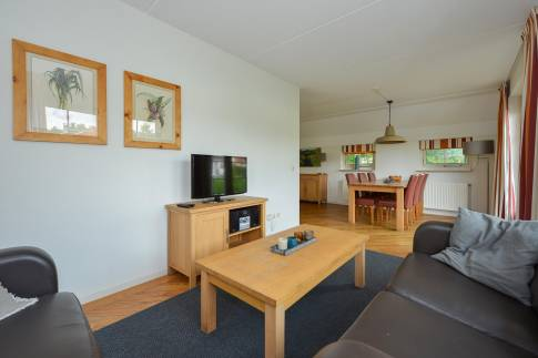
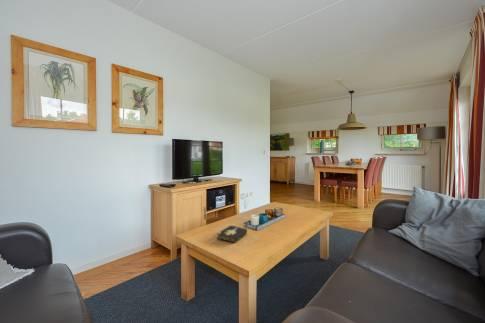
+ hardback book [216,224,248,244]
